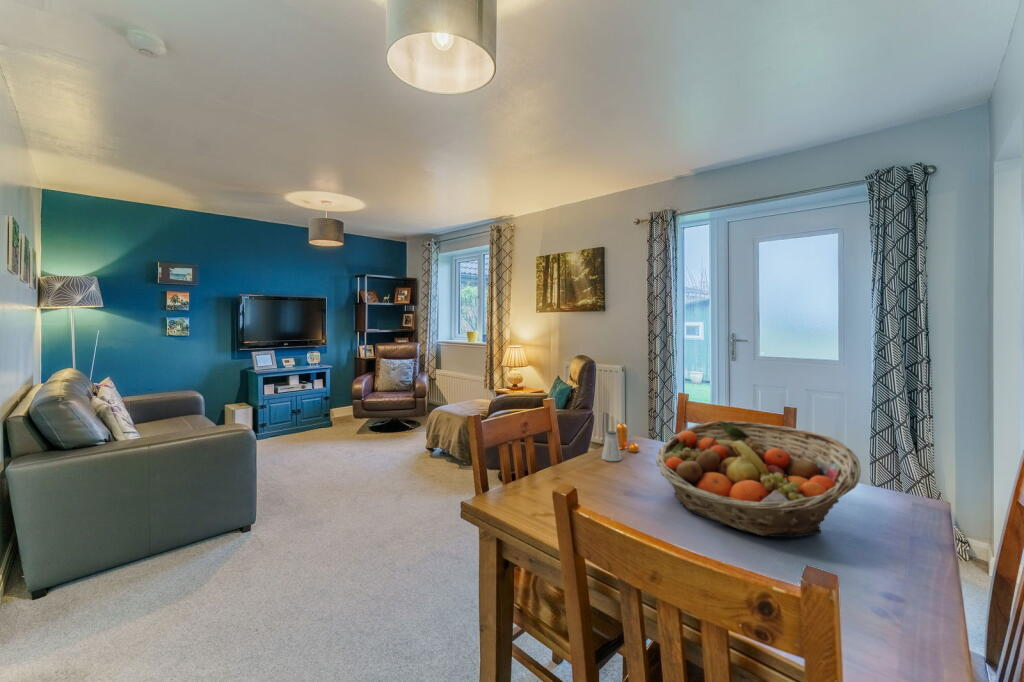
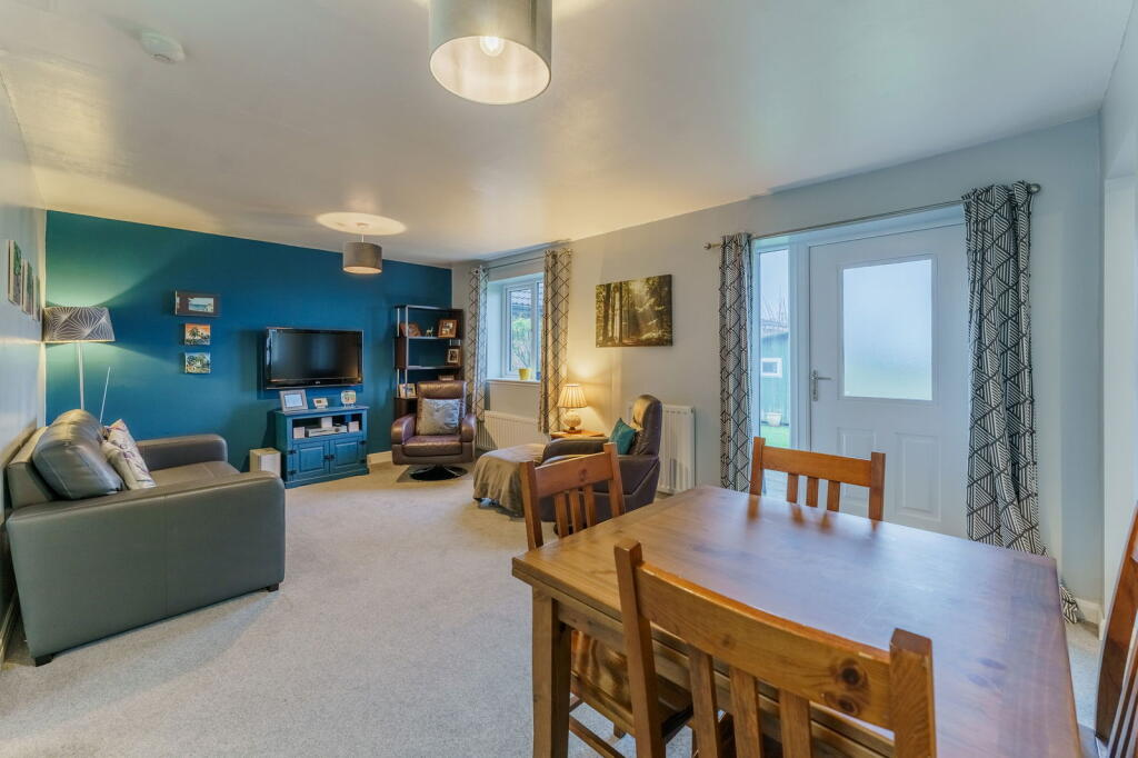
- saltshaker [601,430,623,462]
- pepper shaker [615,422,640,453]
- fruit basket [655,420,862,538]
